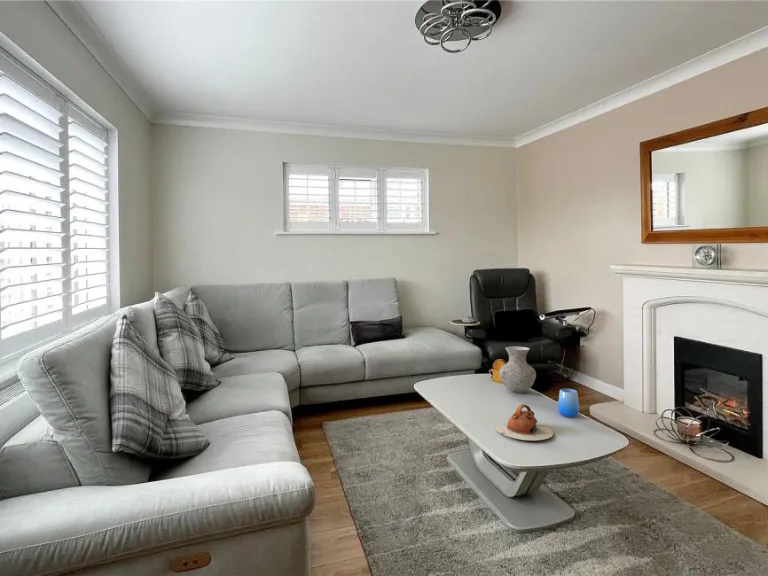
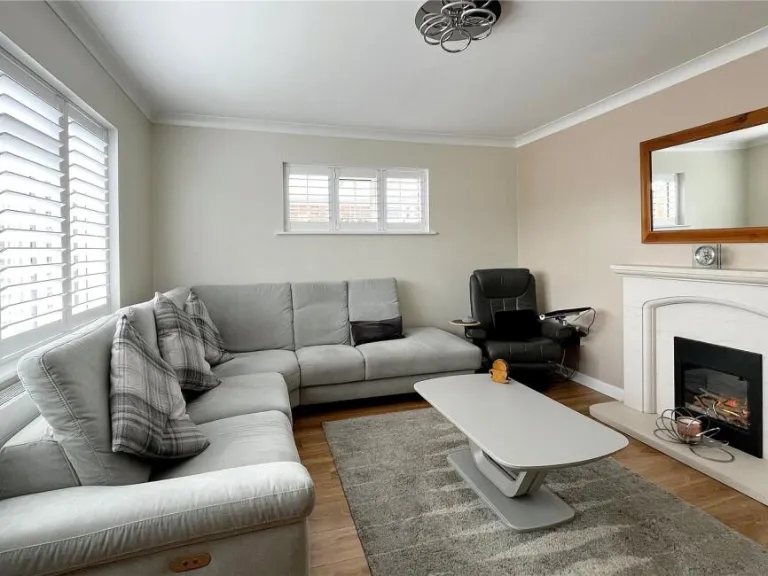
- teapot [494,403,554,441]
- vase [498,345,537,394]
- cup [557,388,580,418]
